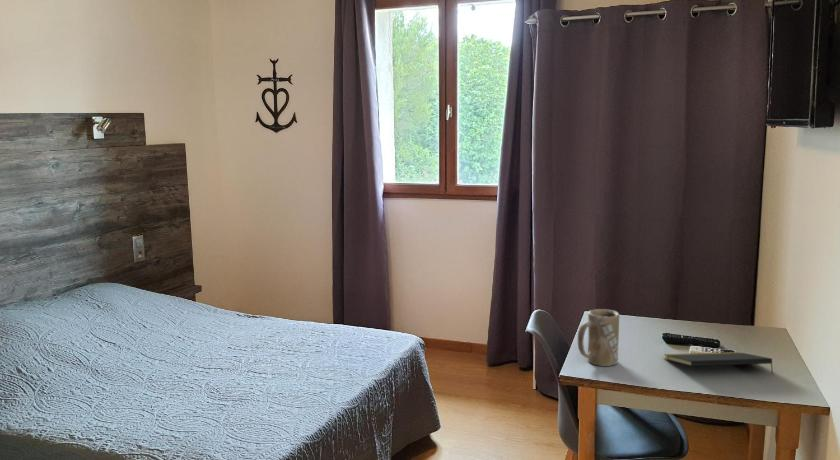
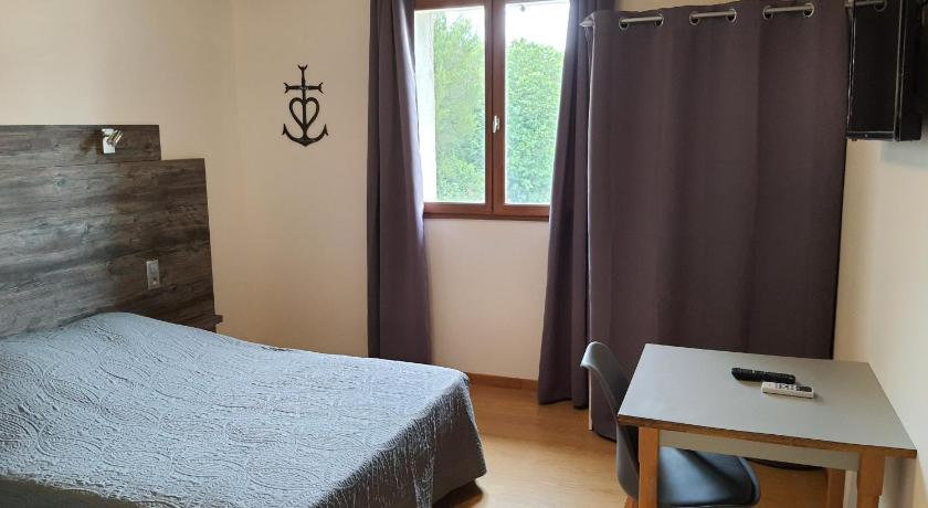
- mug [577,308,620,367]
- notepad [663,351,774,375]
